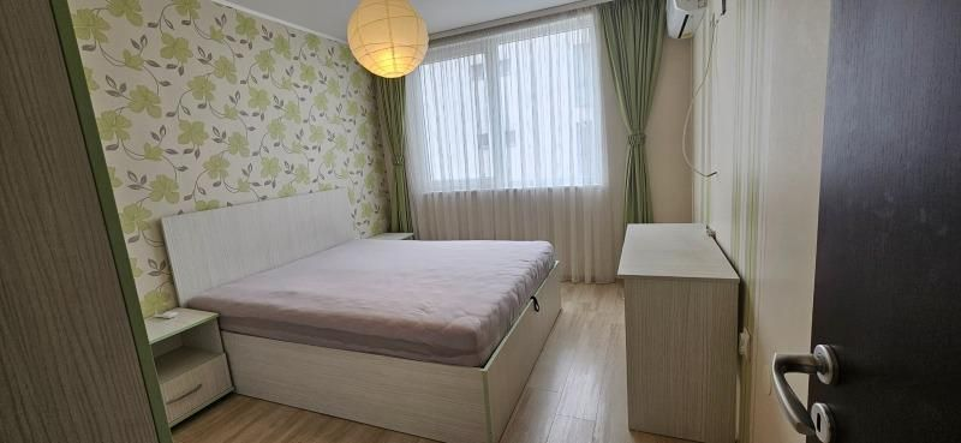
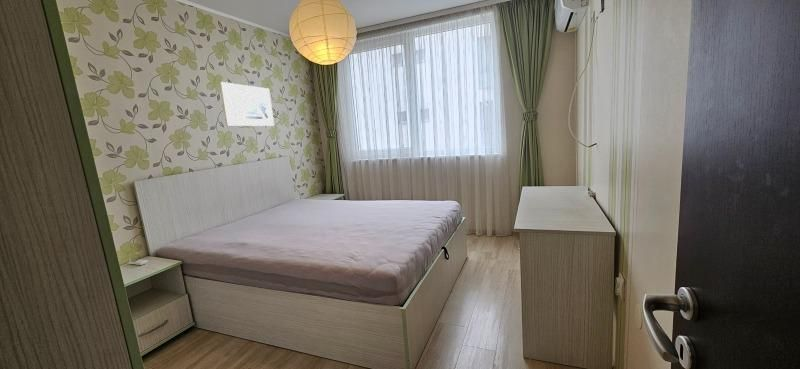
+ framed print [219,81,275,127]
